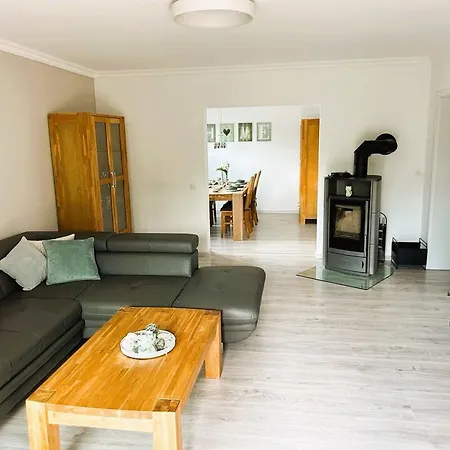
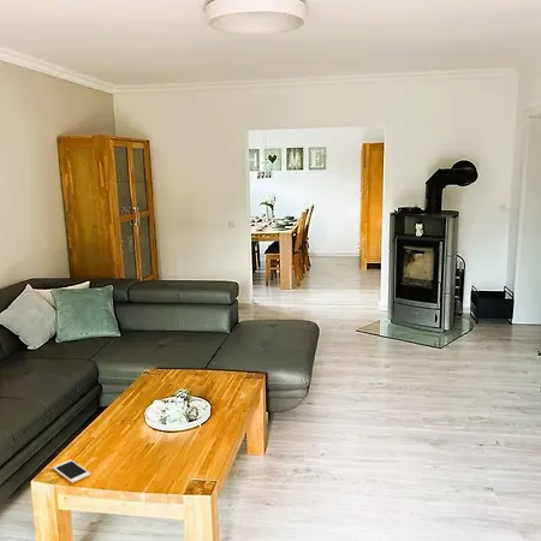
+ cell phone [52,458,91,484]
